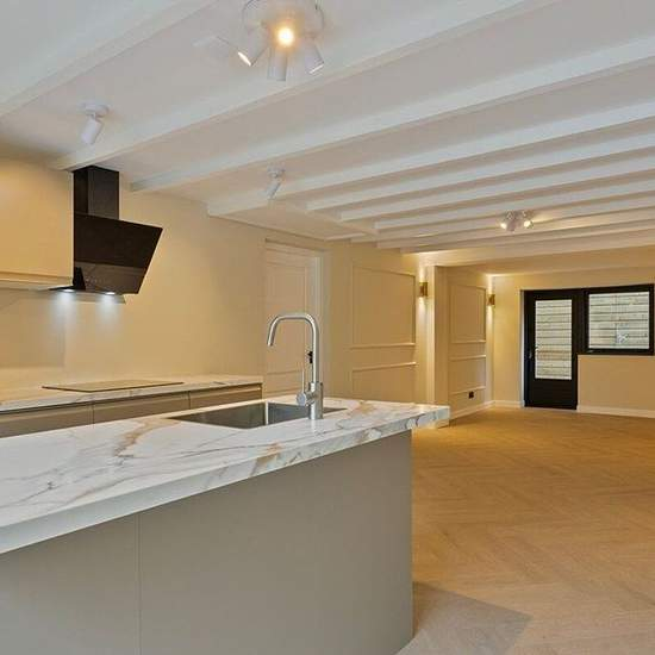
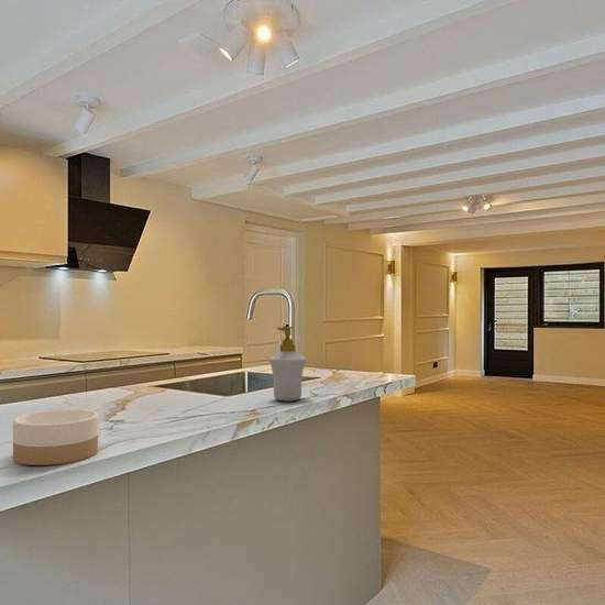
+ soap bottle [268,326,307,403]
+ bowl [12,408,99,466]
